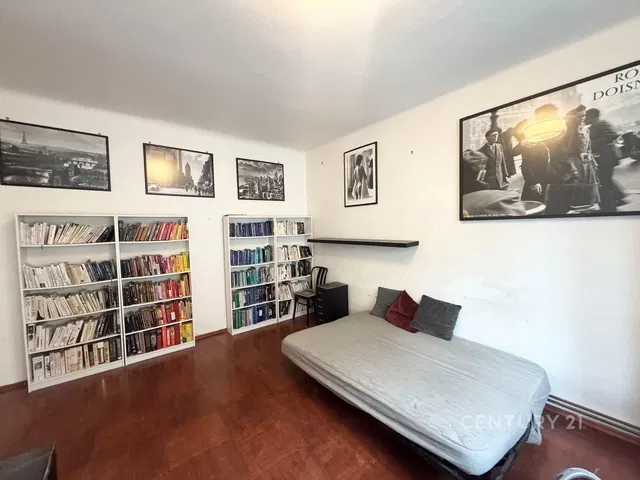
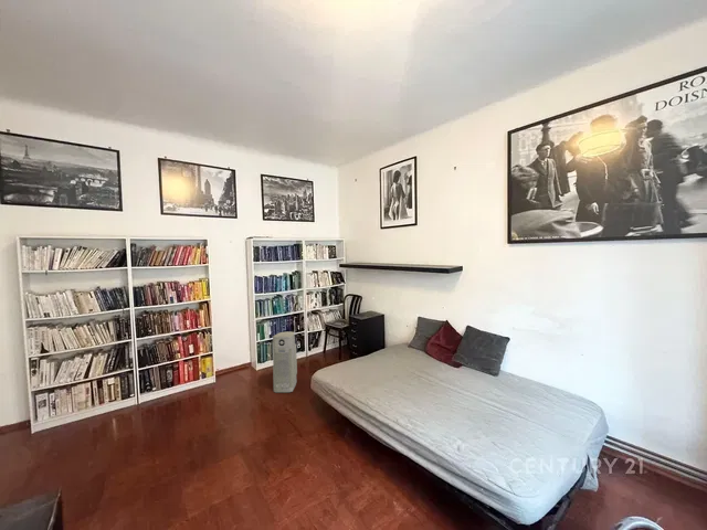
+ air purifier [272,330,298,393]
